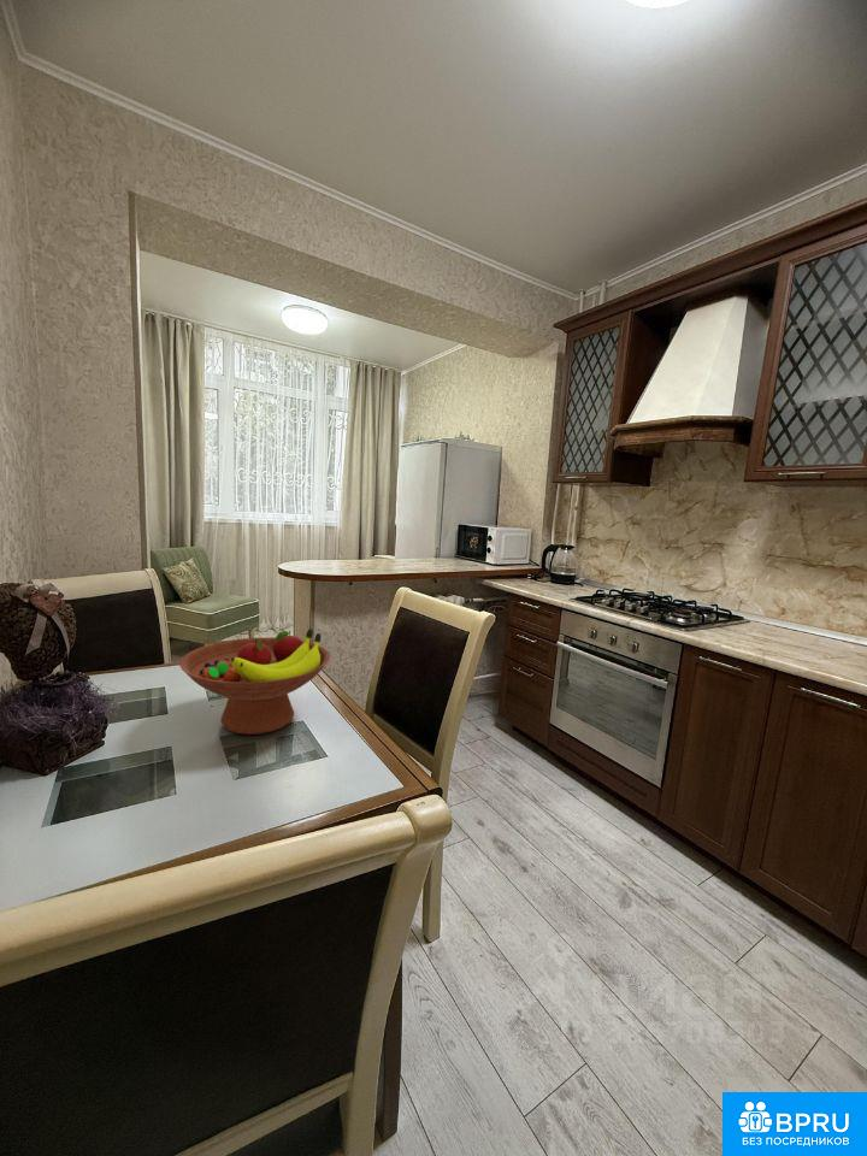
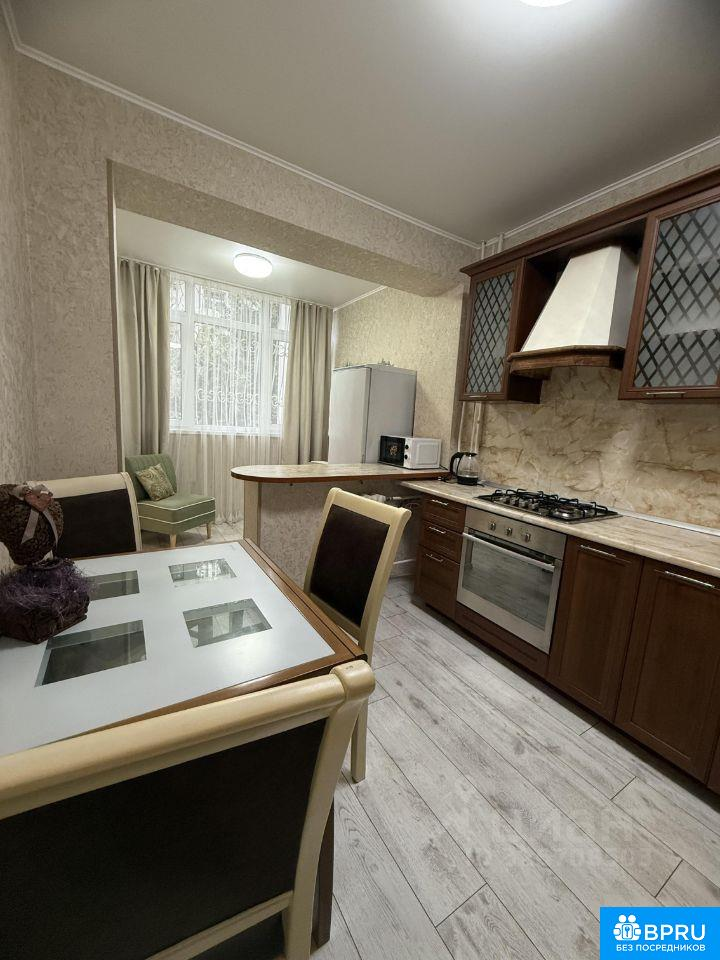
- fruit bowl [178,627,331,736]
